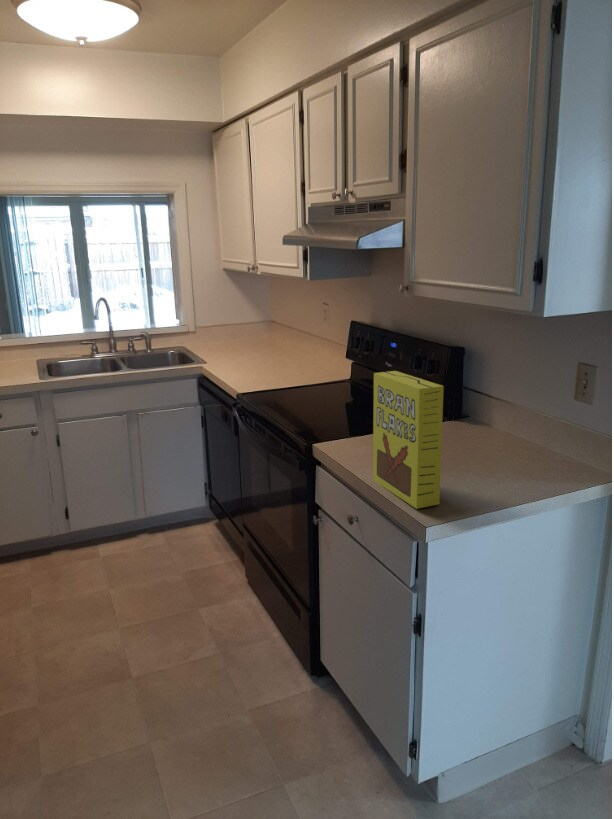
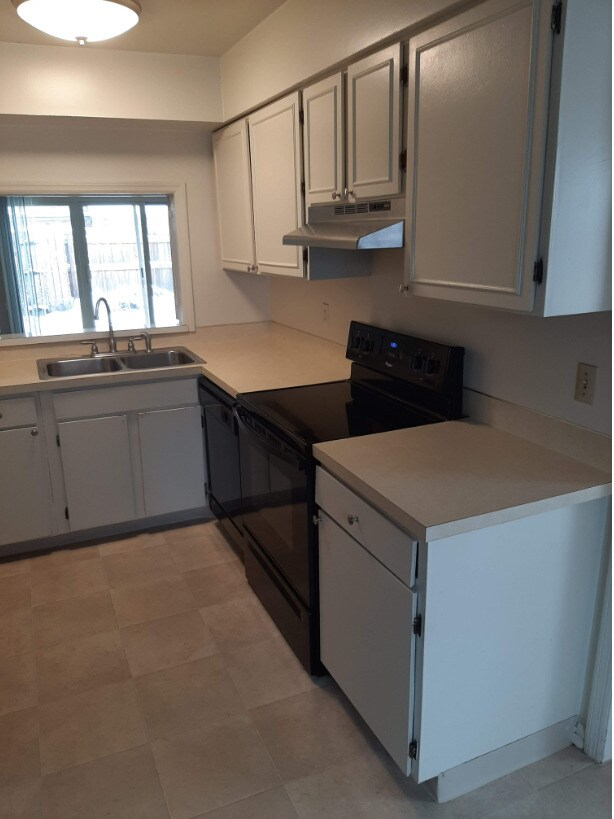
- cereal box [372,370,445,510]
